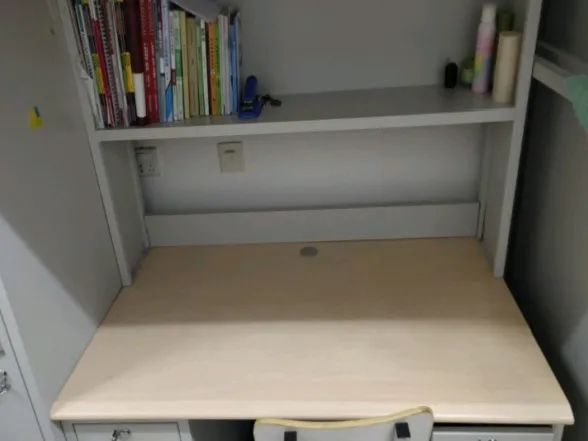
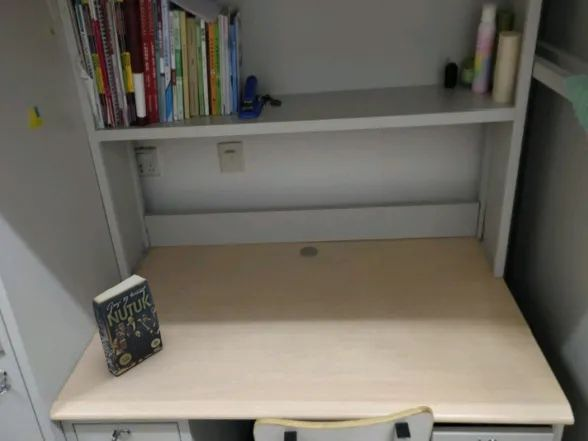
+ book [92,273,164,376]
